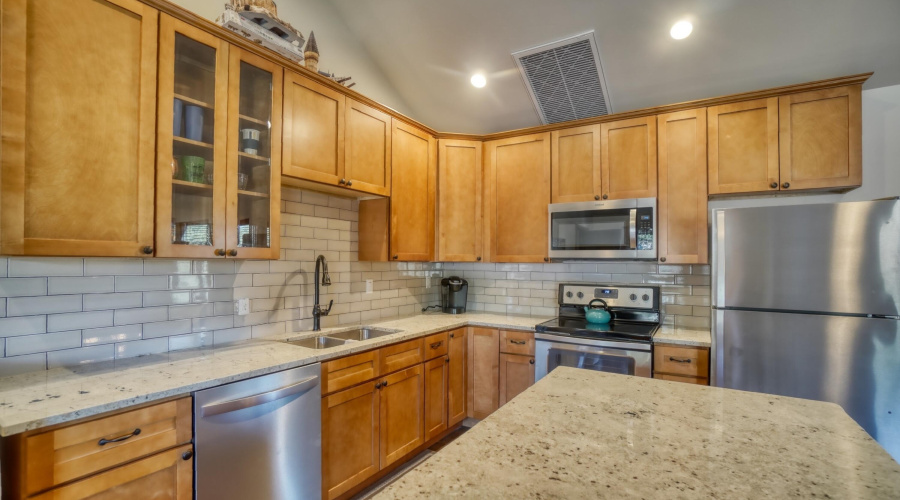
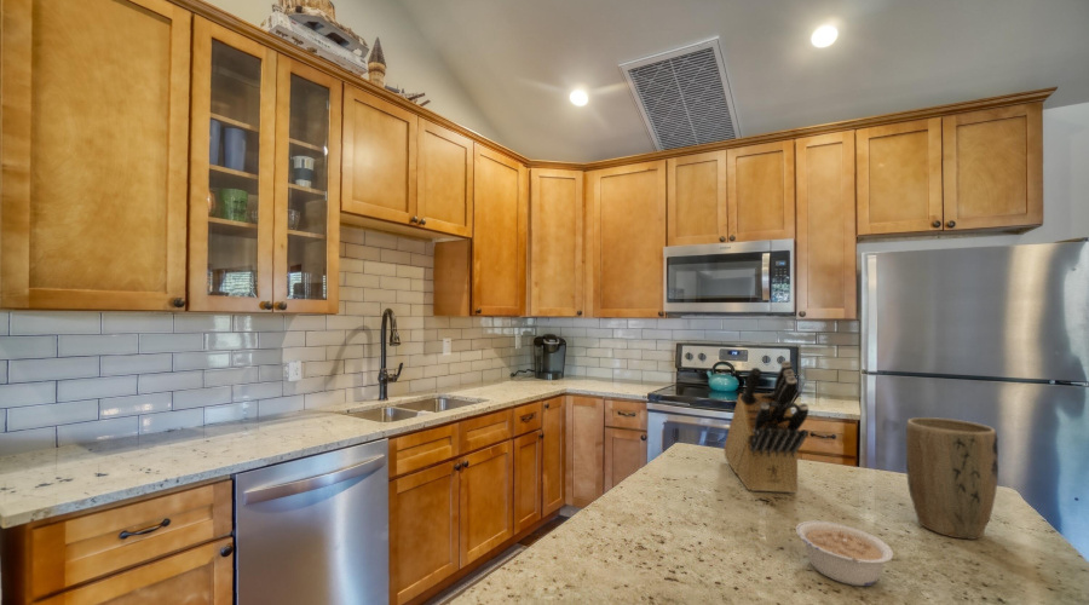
+ plant pot [905,416,999,541]
+ knife block [722,359,809,495]
+ legume [795,519,894,587]
